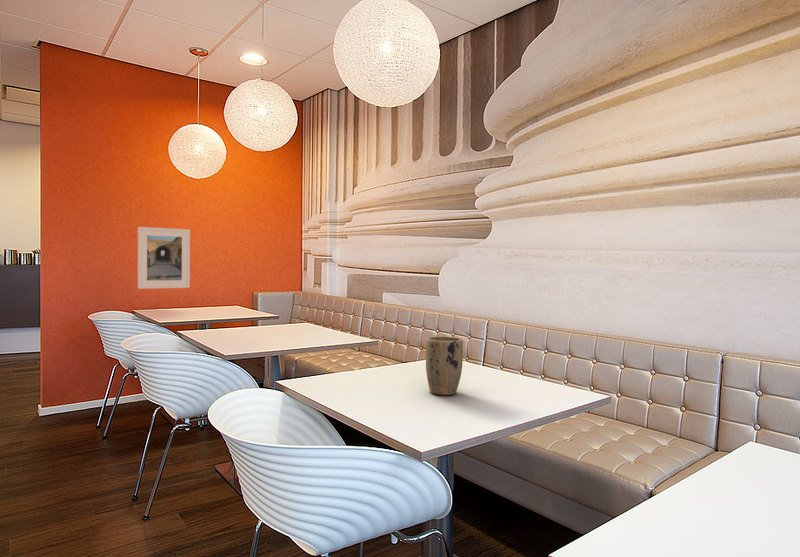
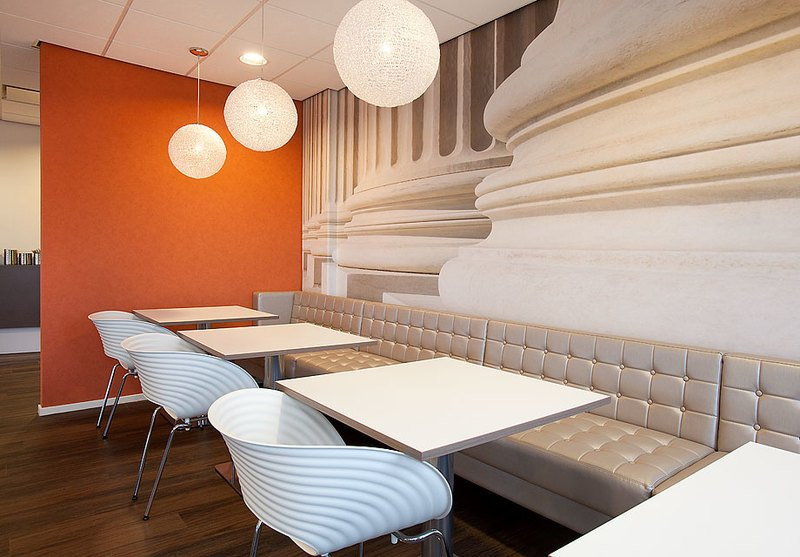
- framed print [137,226,191,290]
- plant pot [425,335,464,396]
